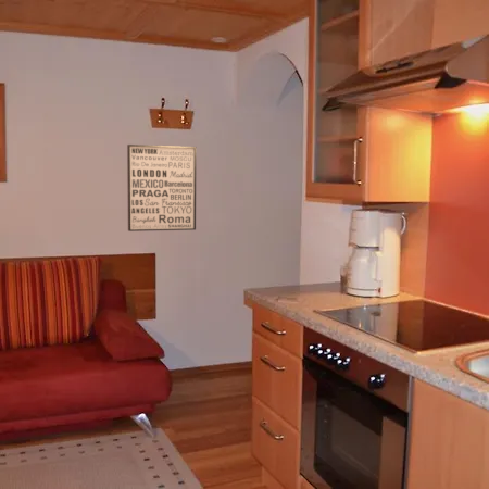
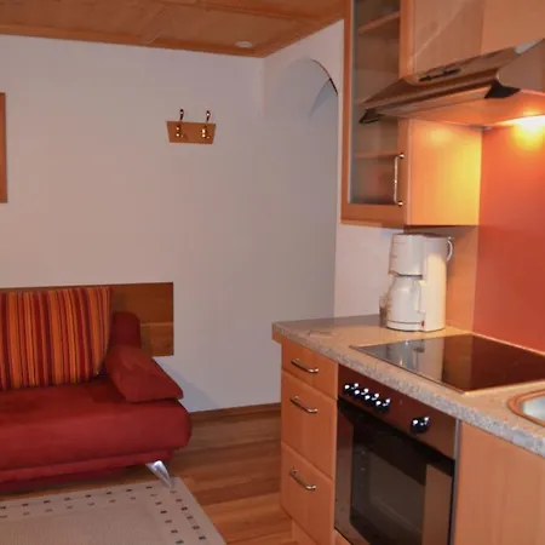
- wall art [126,143,197,233]
